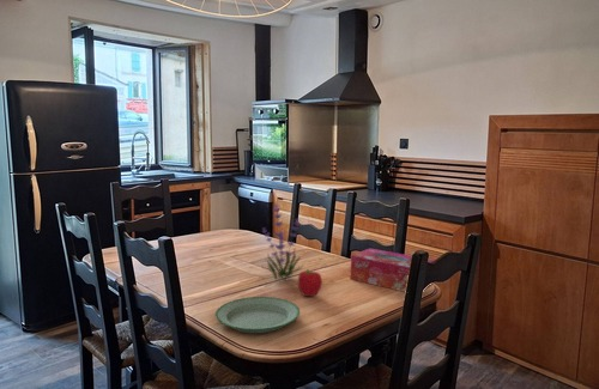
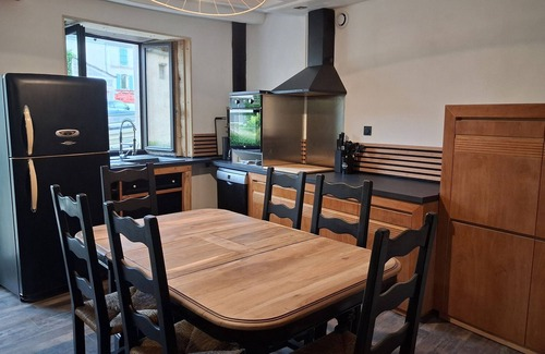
- fruit [297,268,323,298]
- plate [214,296,301,334]
- plant [261,202,307,280]
- tissue box [350,248,435,293]
